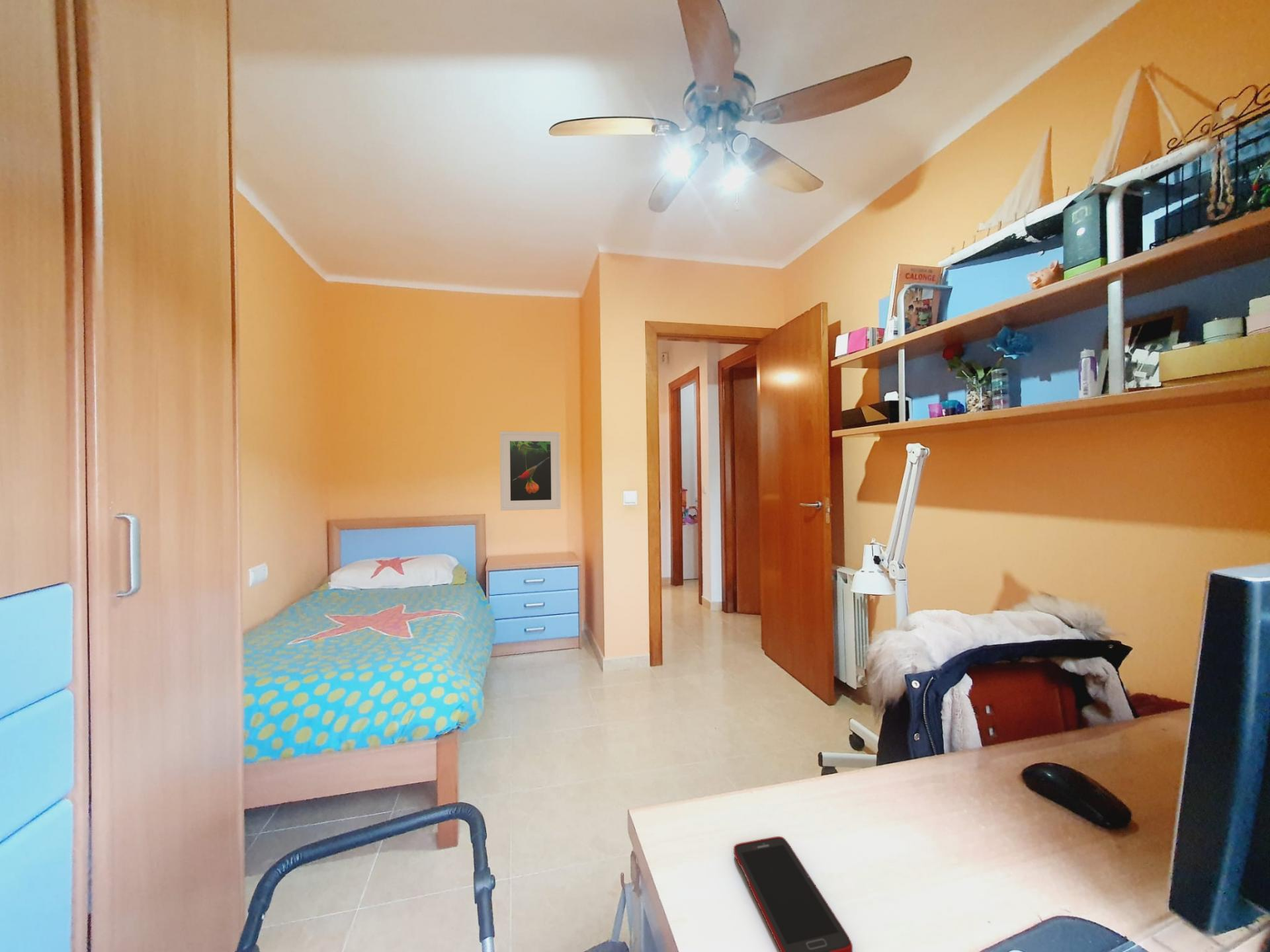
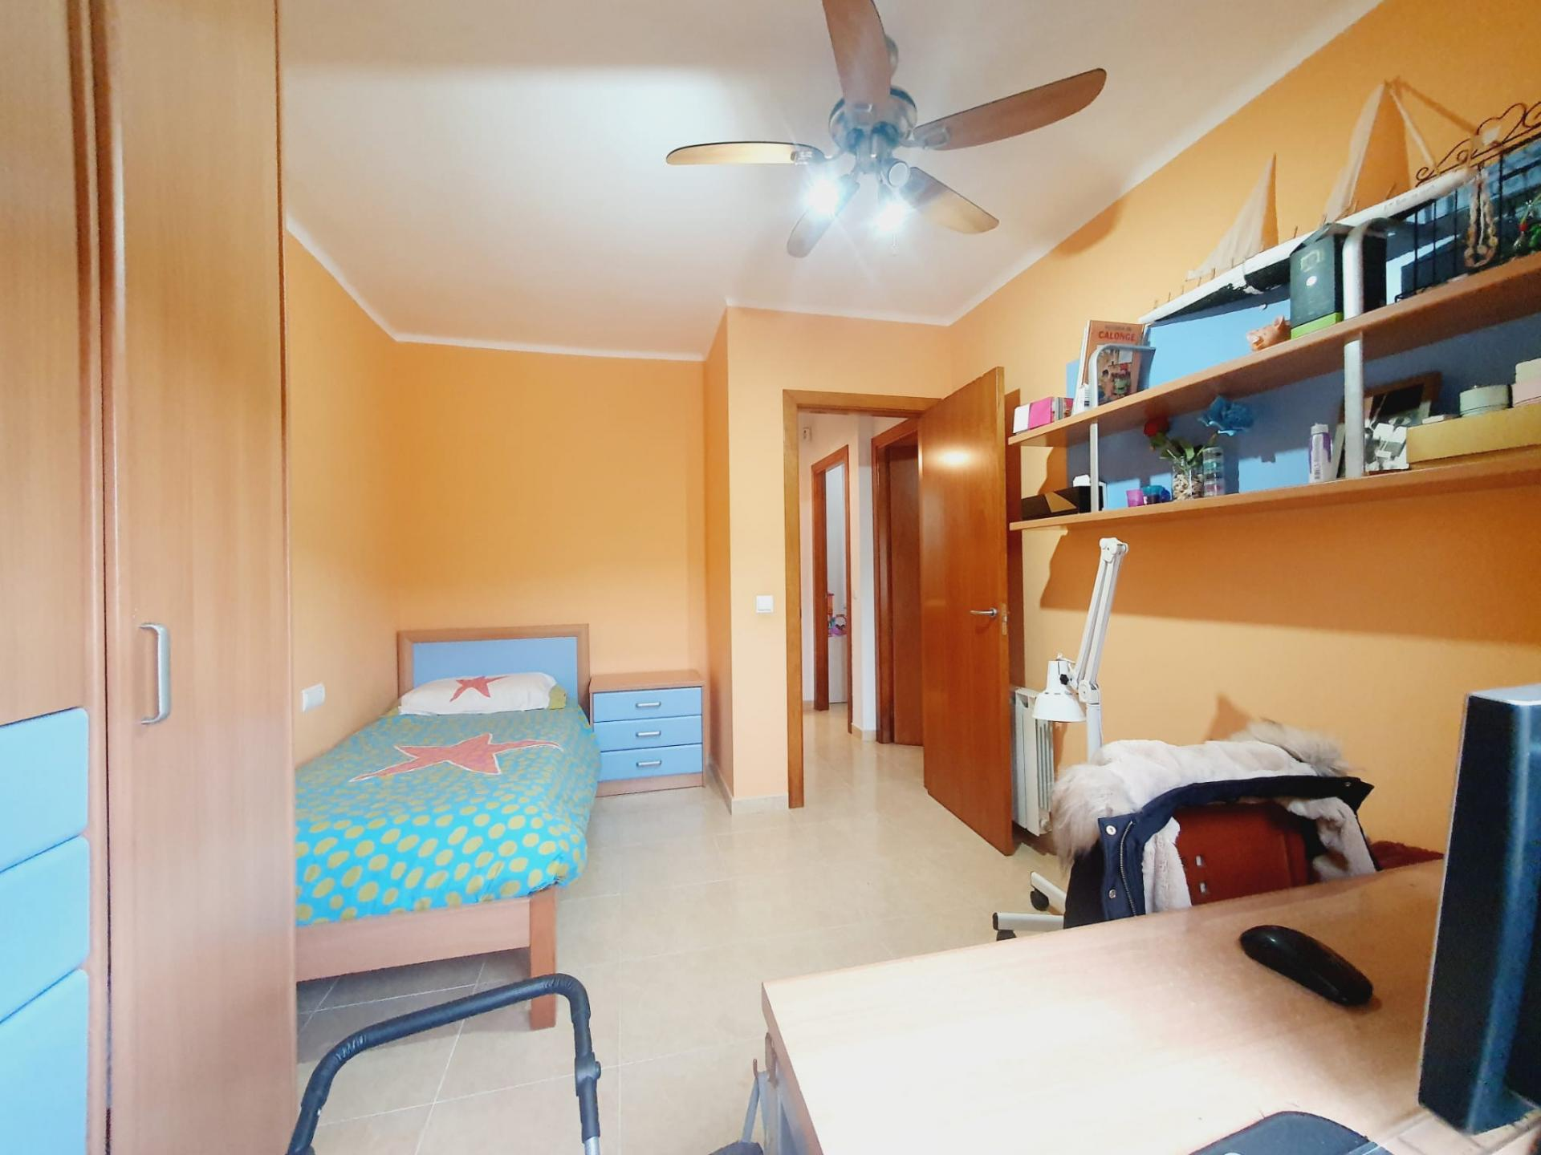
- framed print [499,430,562,511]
- cell phone [733,836,853,952]
